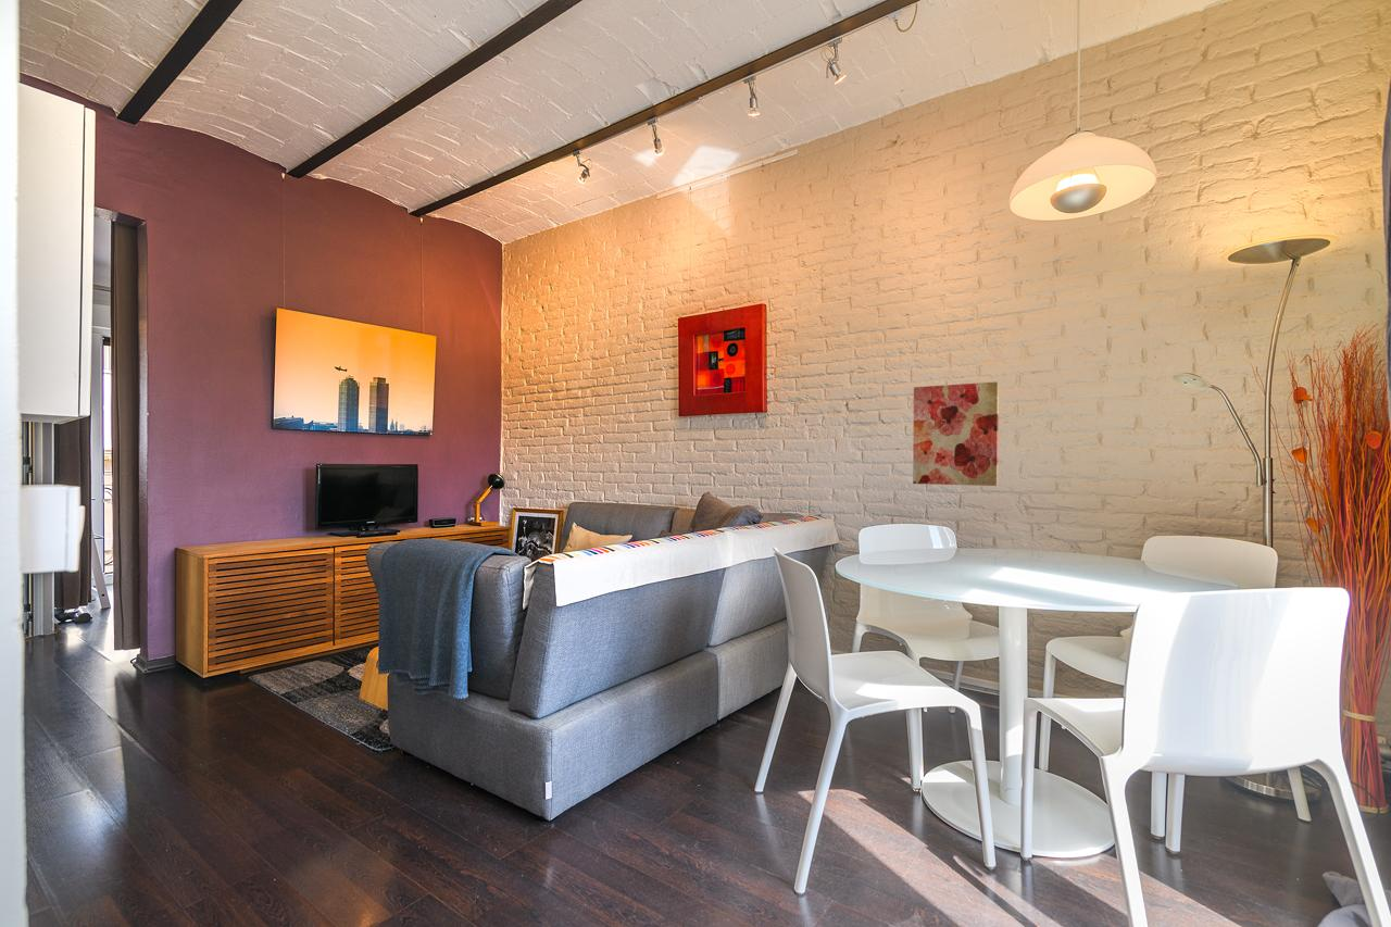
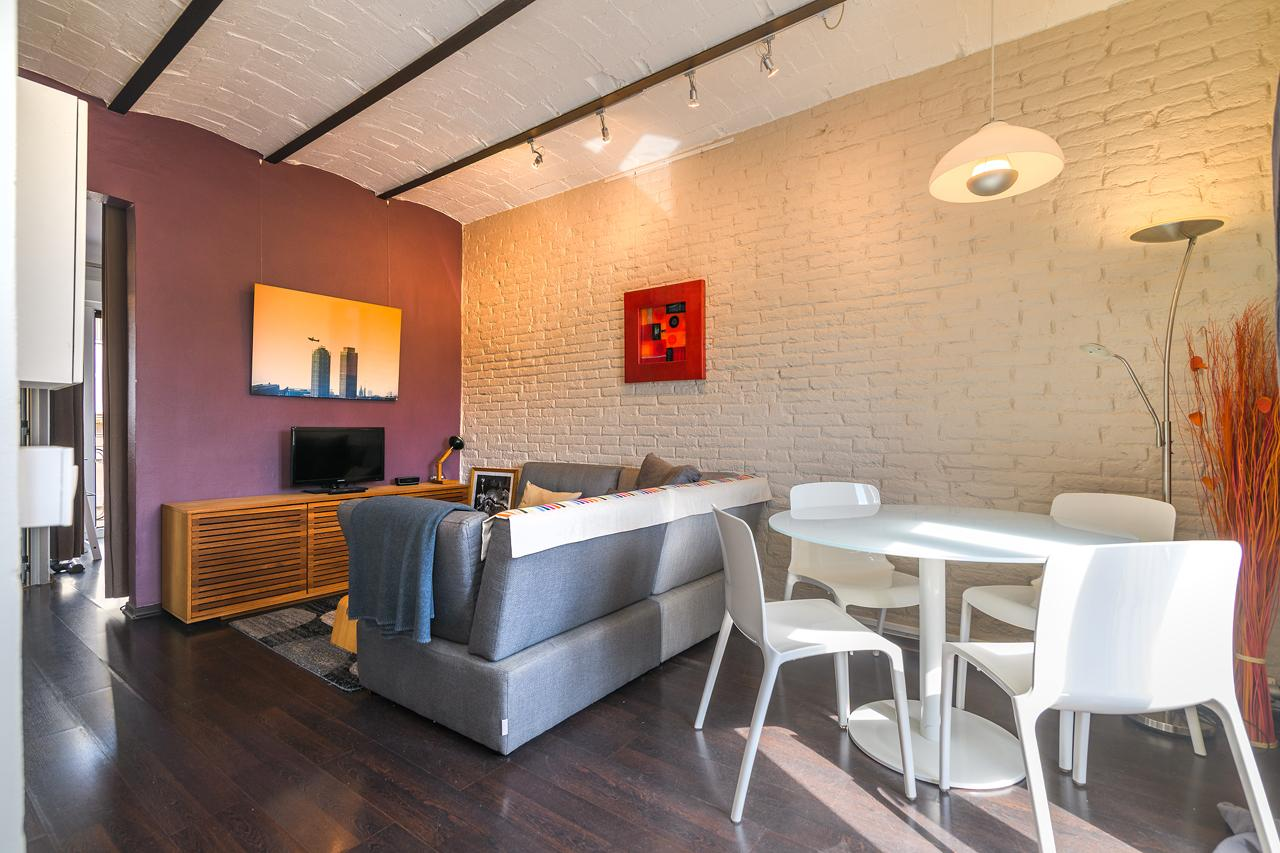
- wall art [912,380,1000,487]
